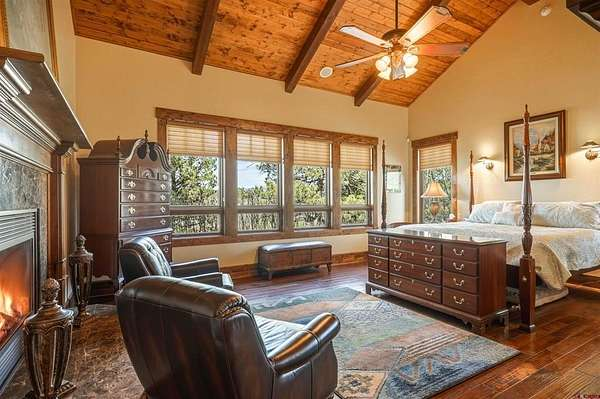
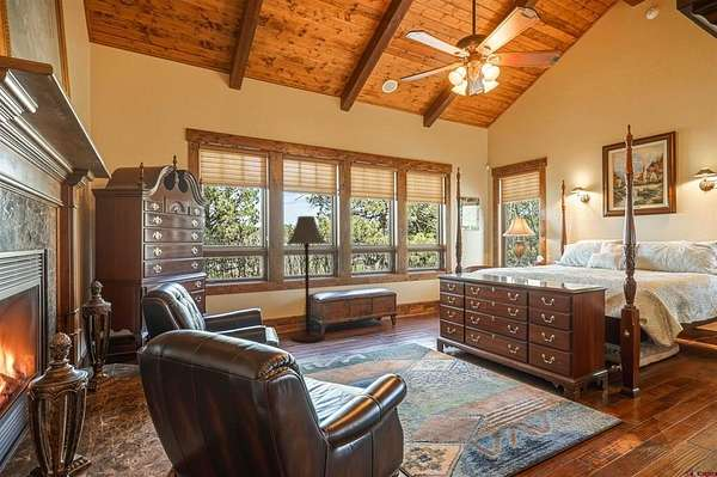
+ floor lamp [286,215,327,344]
